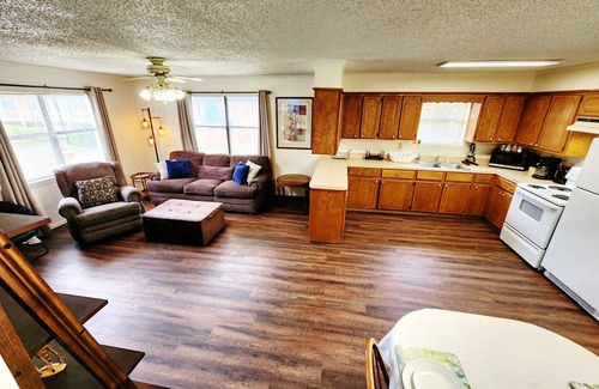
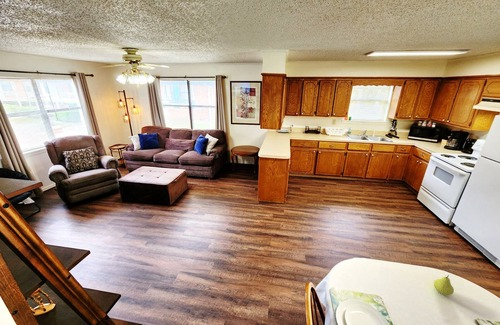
+ fruit [433,274,455,297]
